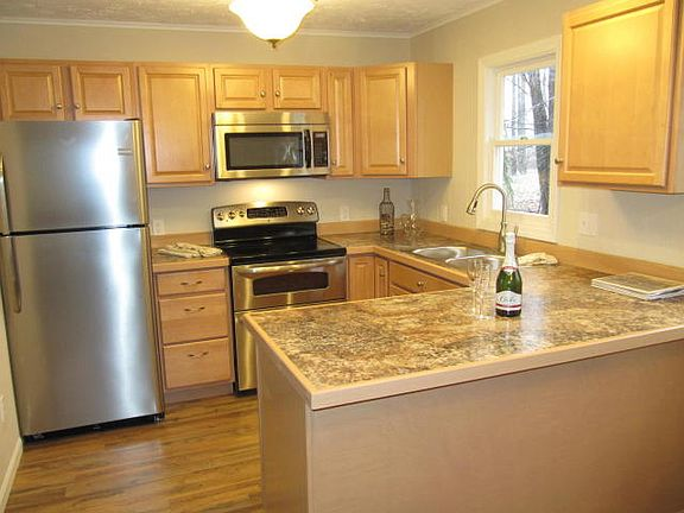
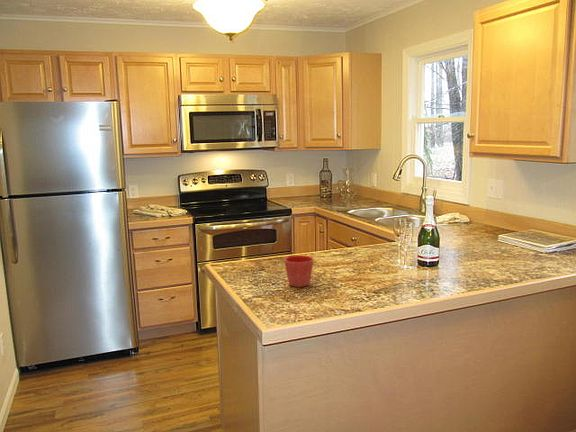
+ flower pot [283,255,314,288]
